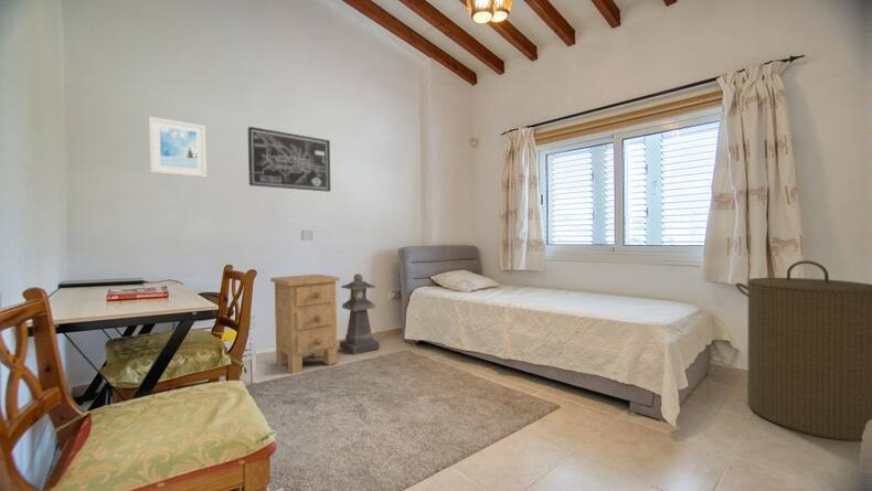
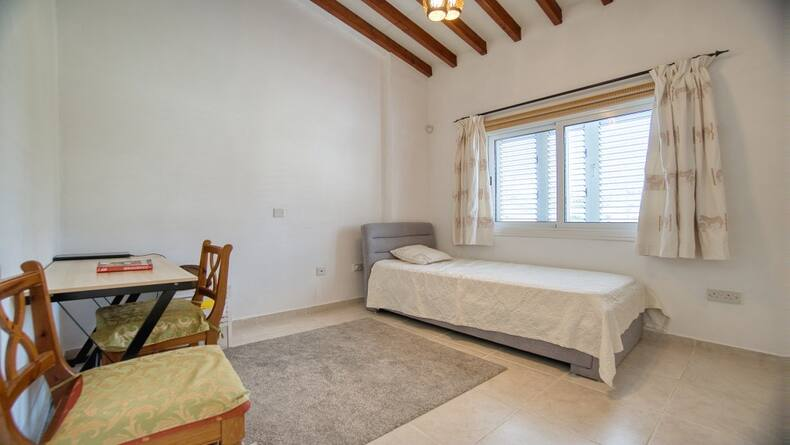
- nightstand [269,273,341,375]
- lantern [339,273,381,355]
- laundry hamper [734,259,872,442]
- wall art [247,126,332,193]
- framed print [148,116,208,179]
